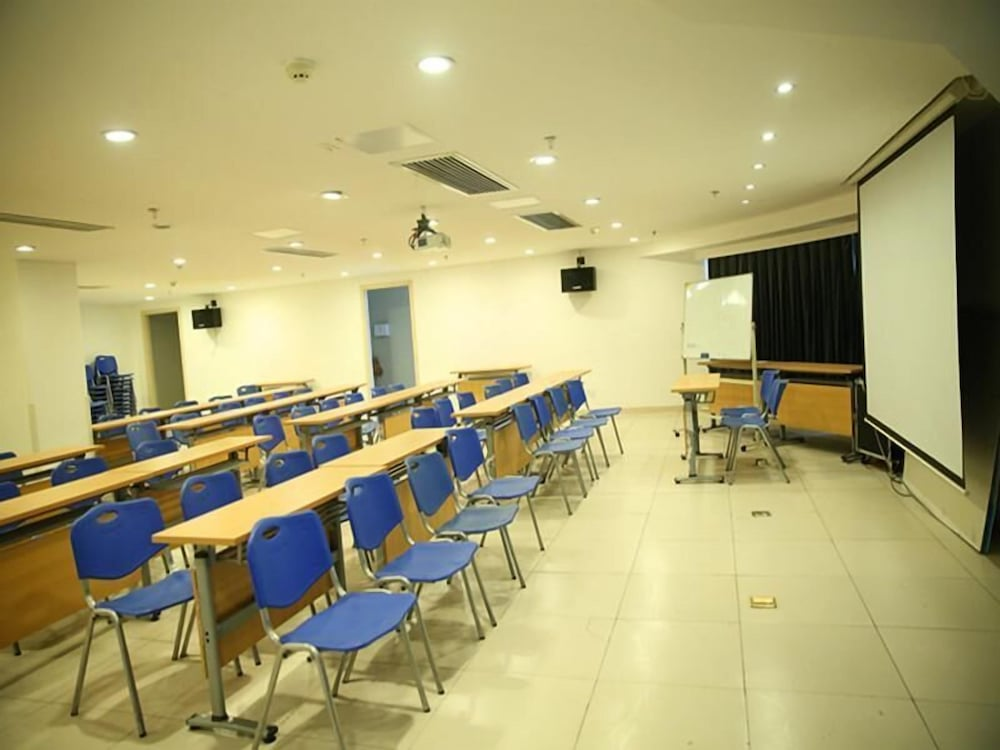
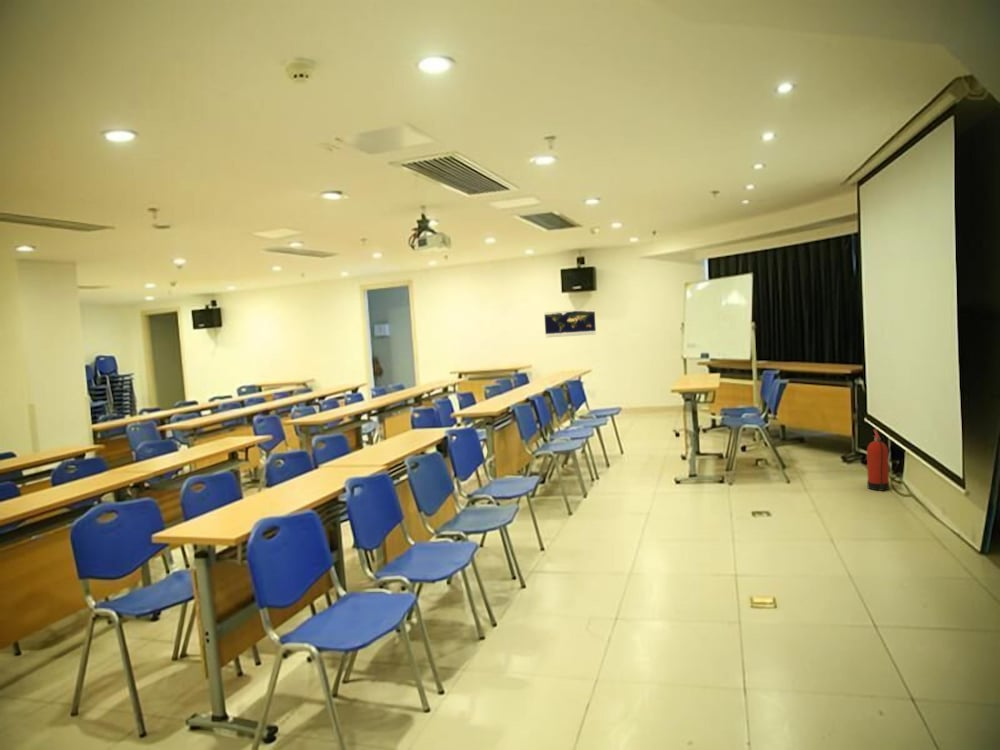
+ map [543,308,597,339]
+ fire extinguisher [866,429,890,492]
